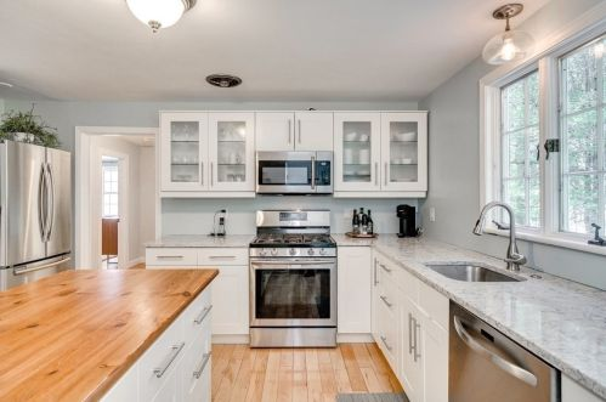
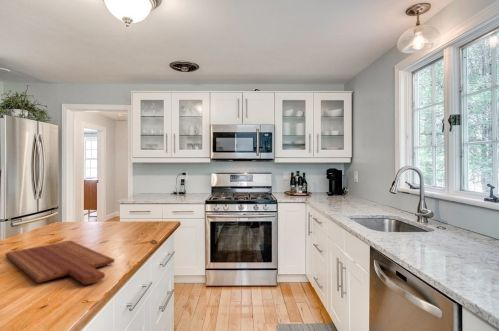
+ cutting board [4,240,115,285]
